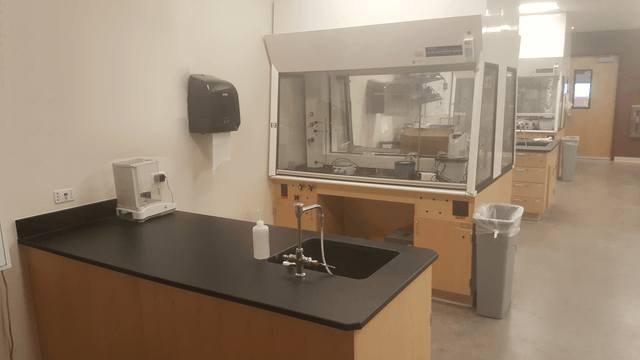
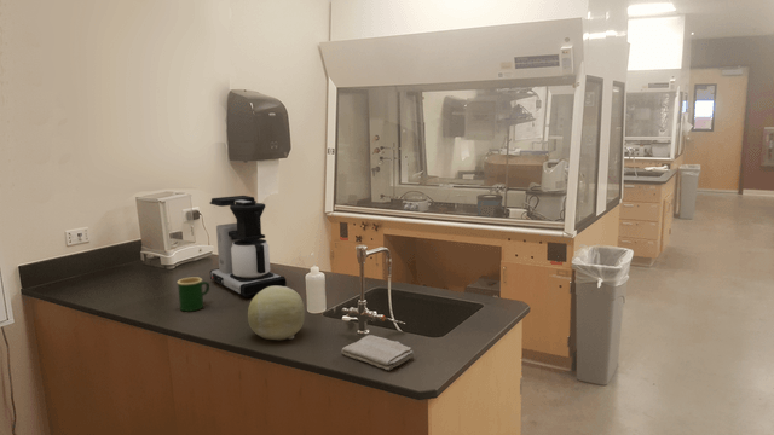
+ washcloth [341,334,416,371]
+ fruit [247,285,306,341]
+ mug [177,277,210,313]
+ coffee maker [209,195,288,298]
